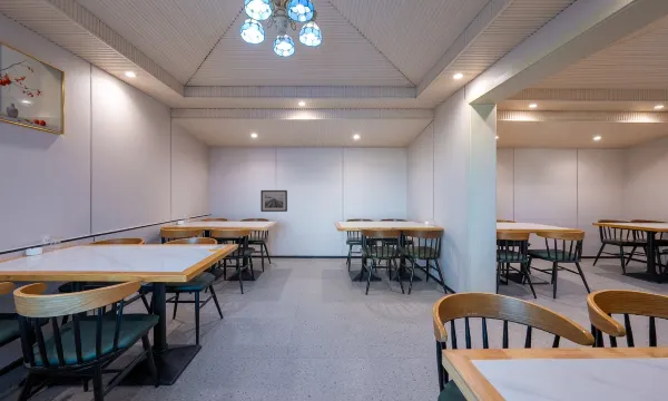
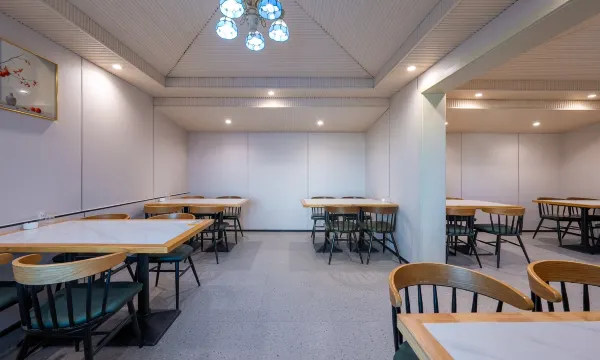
- wall art [259,189,288,213]
